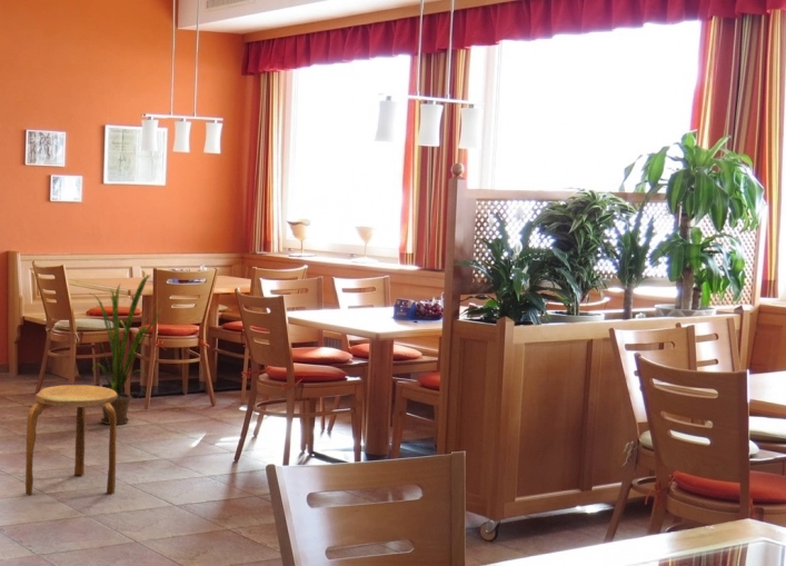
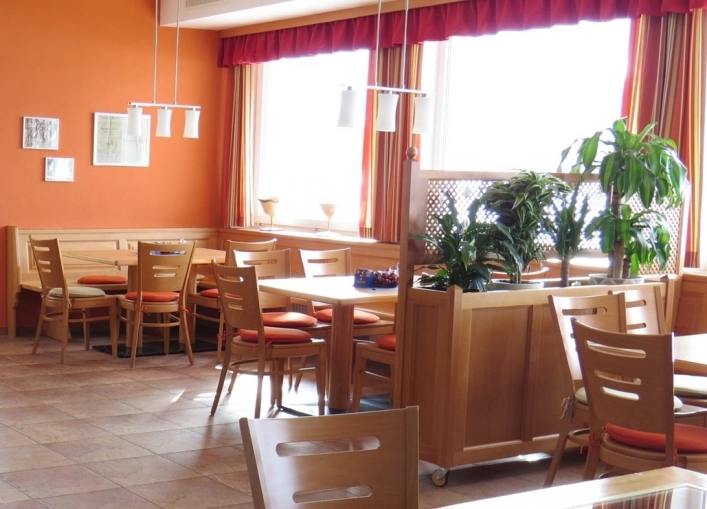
- house plant [90,274,165,426]
- stool [24,384,118,496]
